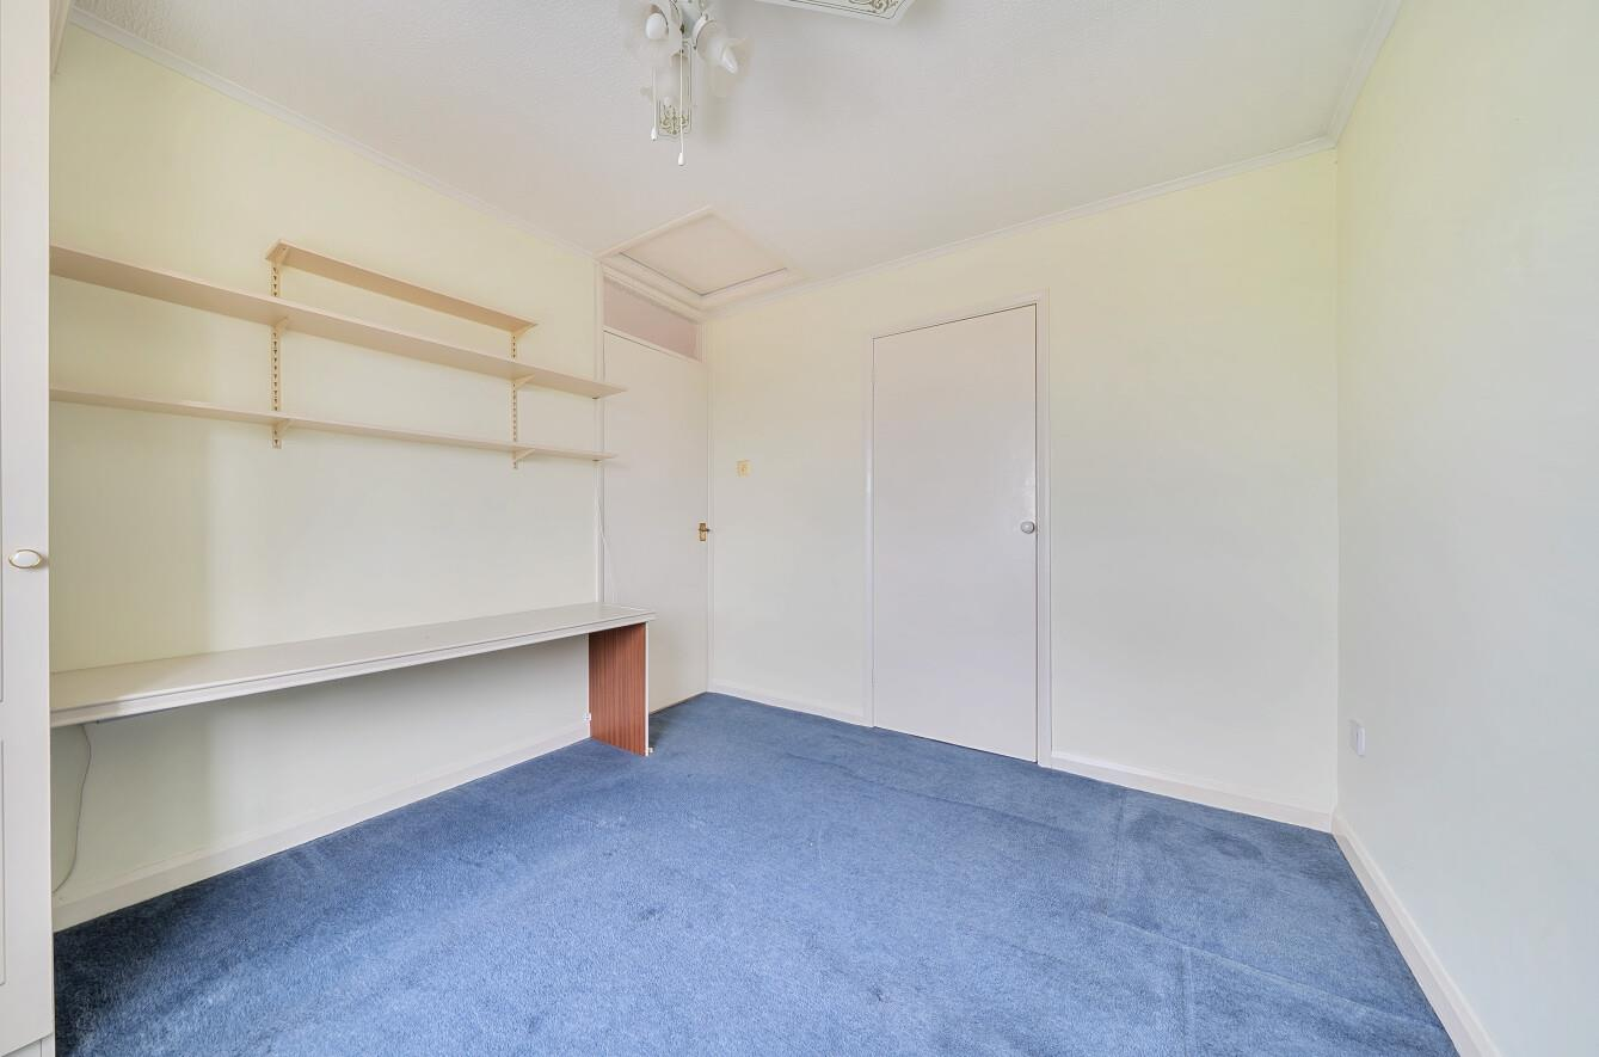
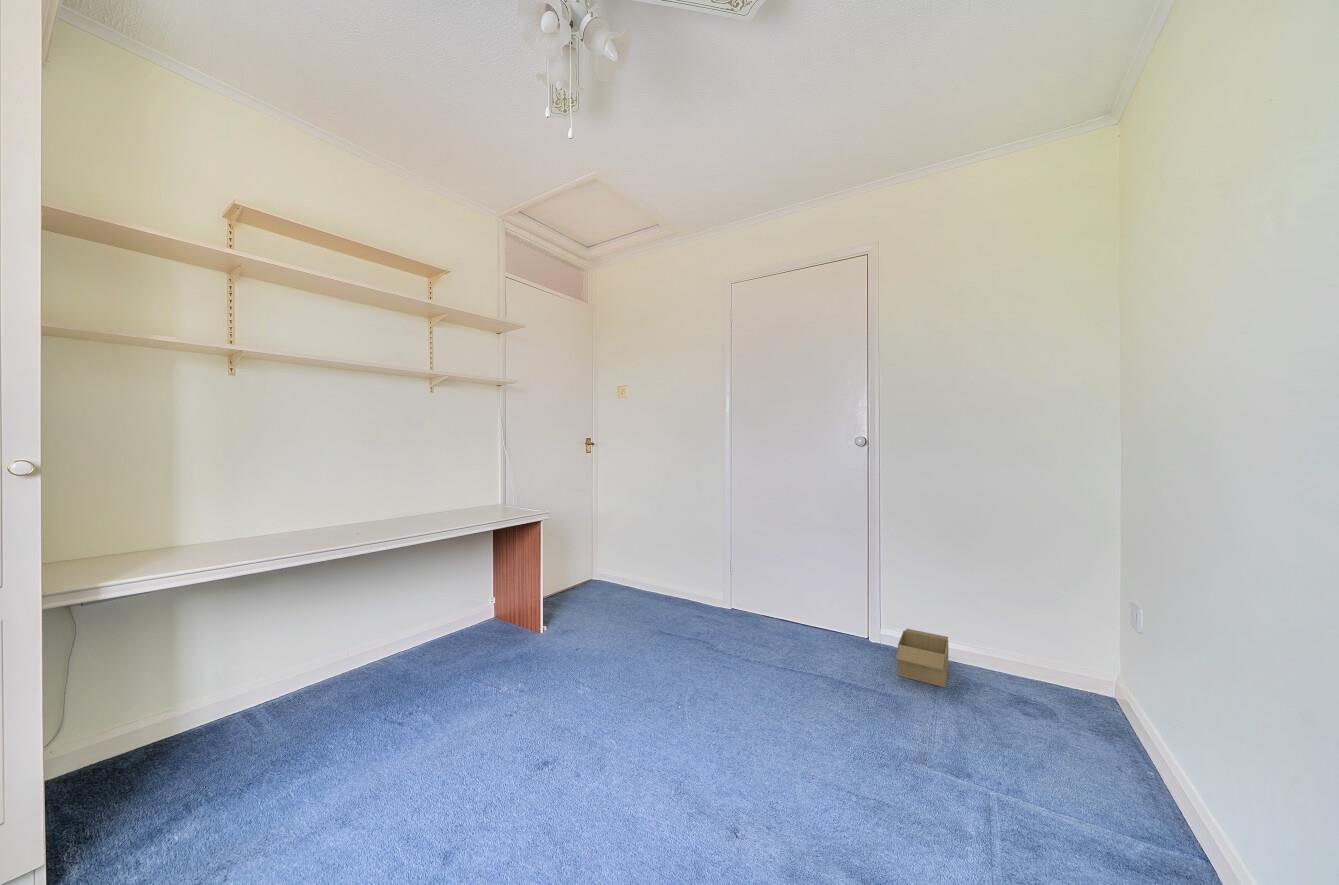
+ cardboard box [895,628,949,688]
